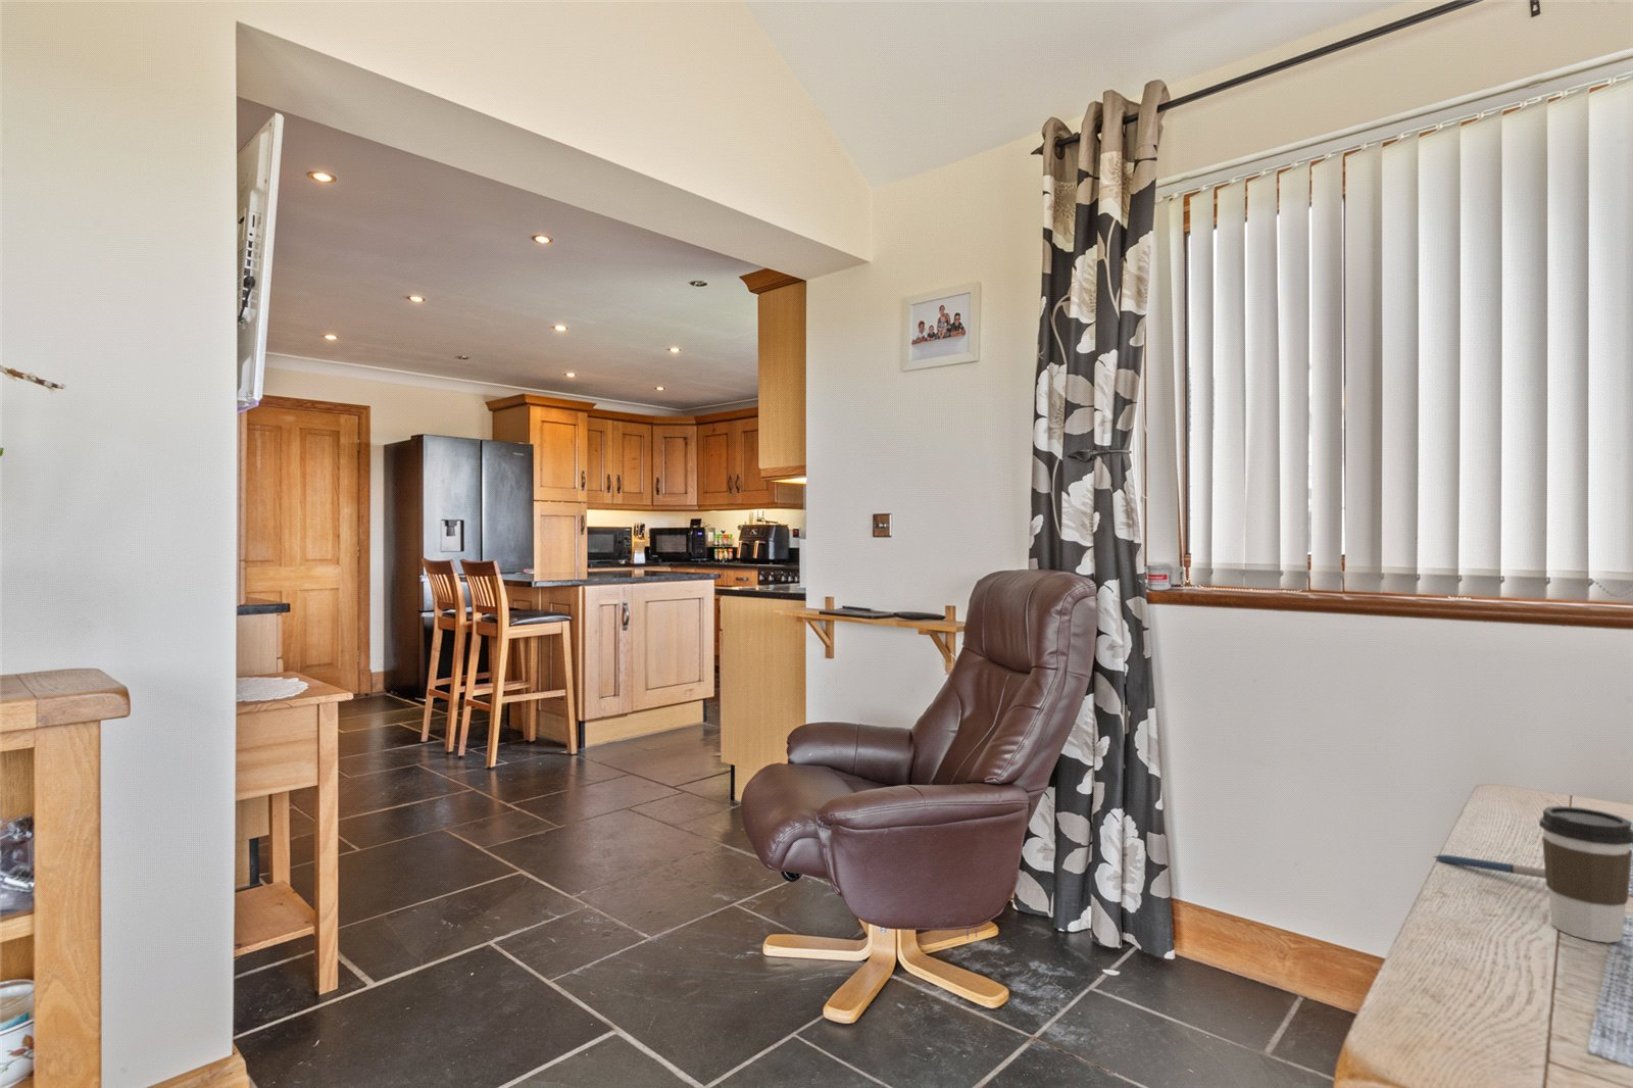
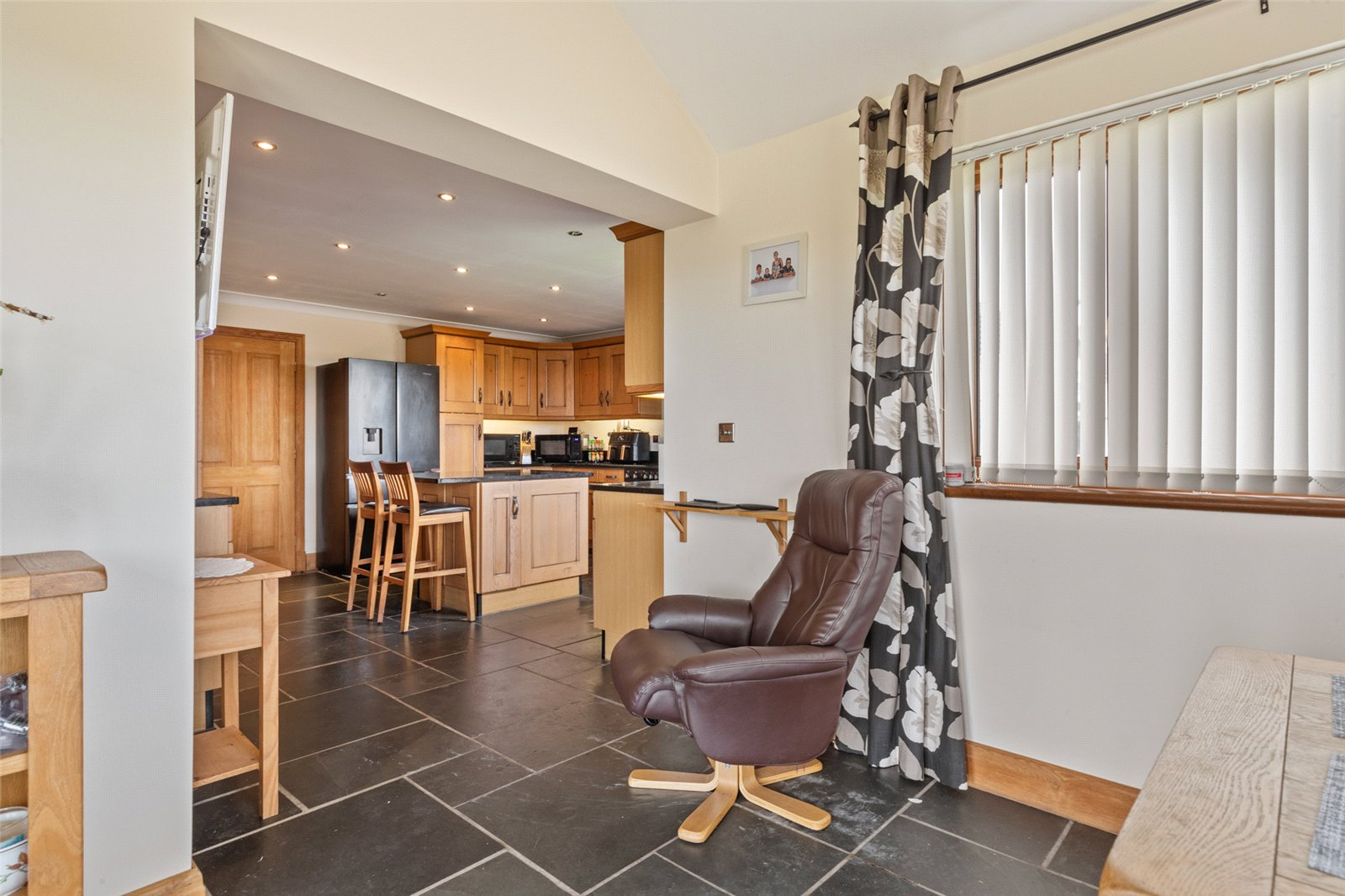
- pen [1431,855,1547,880]
- coffee cup [1538,805,1633,943]
